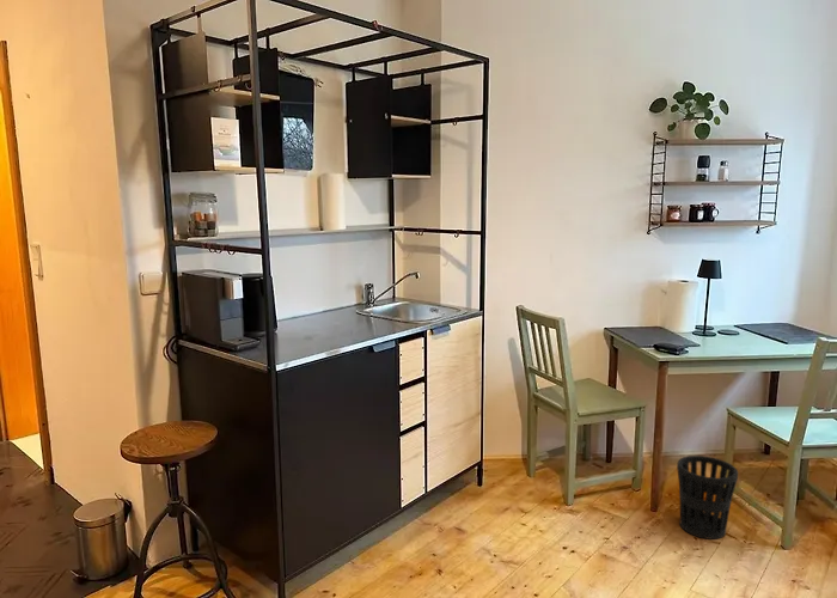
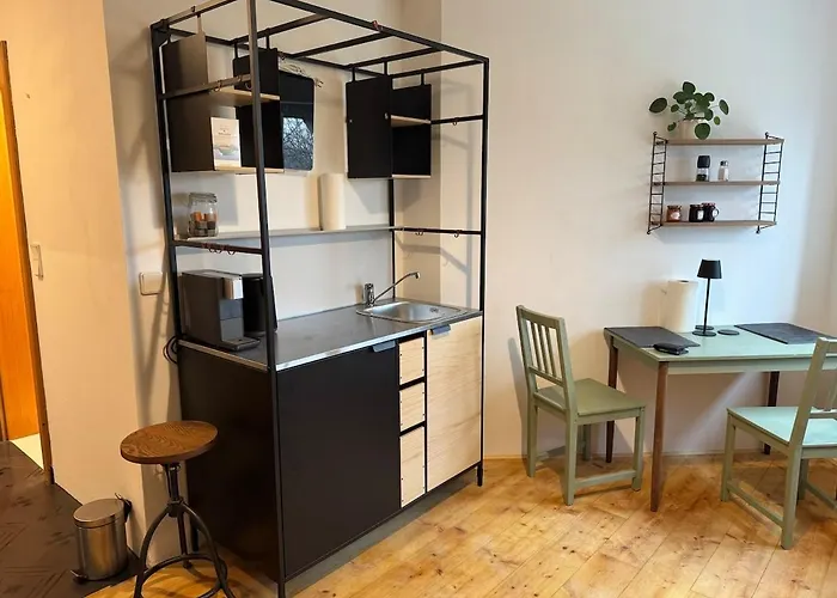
- wastebasket [676,454,739,541]
